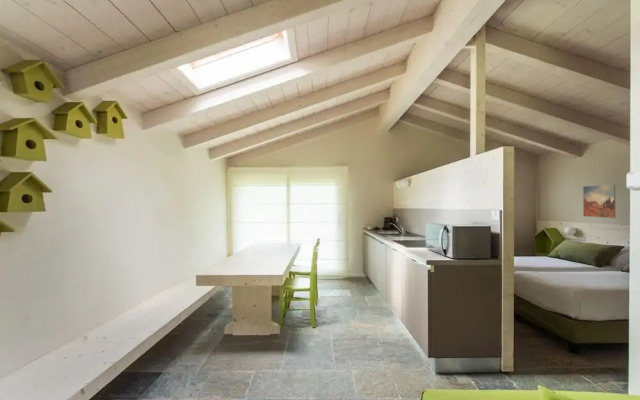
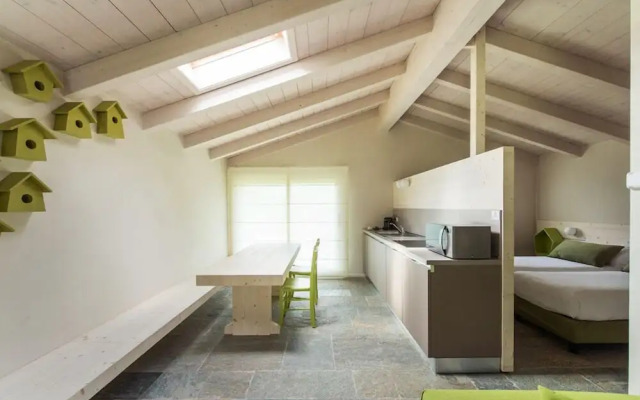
- wall art [582,184,616,219]
